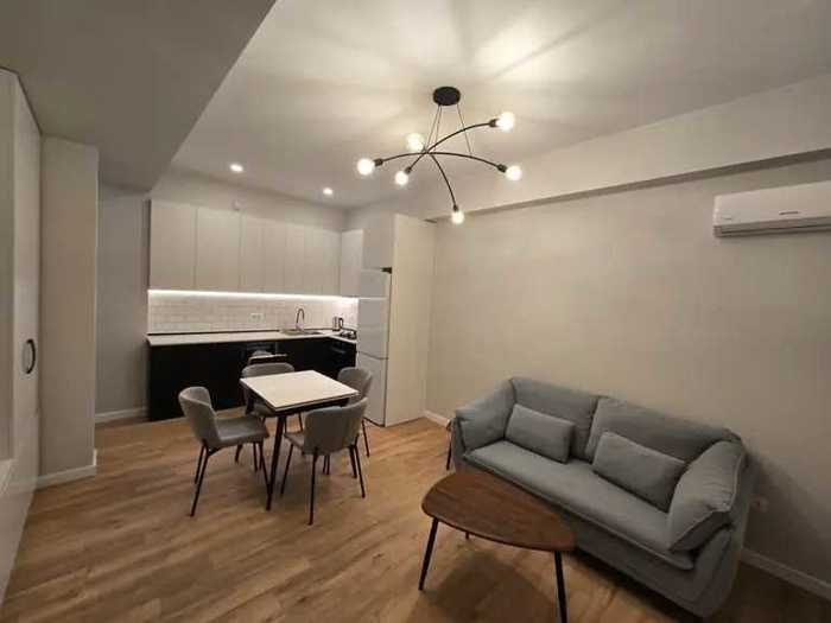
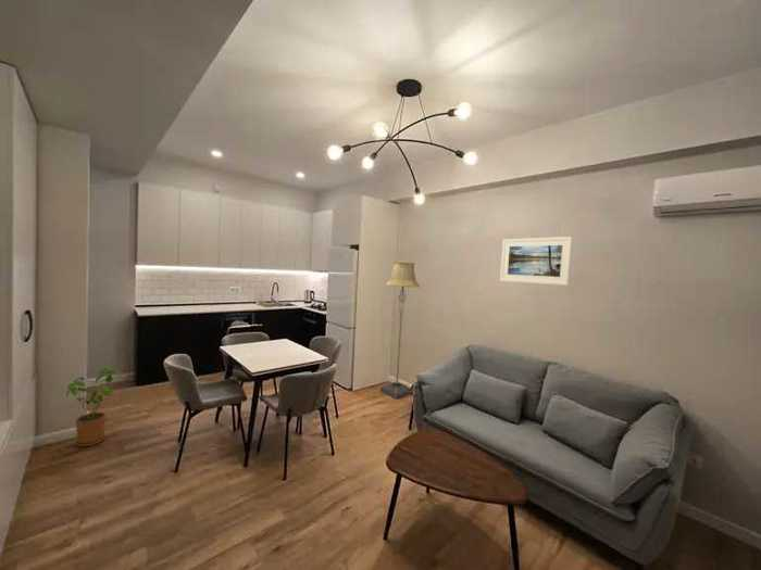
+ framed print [499,236,574,287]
+ house plant [65,366,123,447]
+ floor lamp [379,261,421,400]
